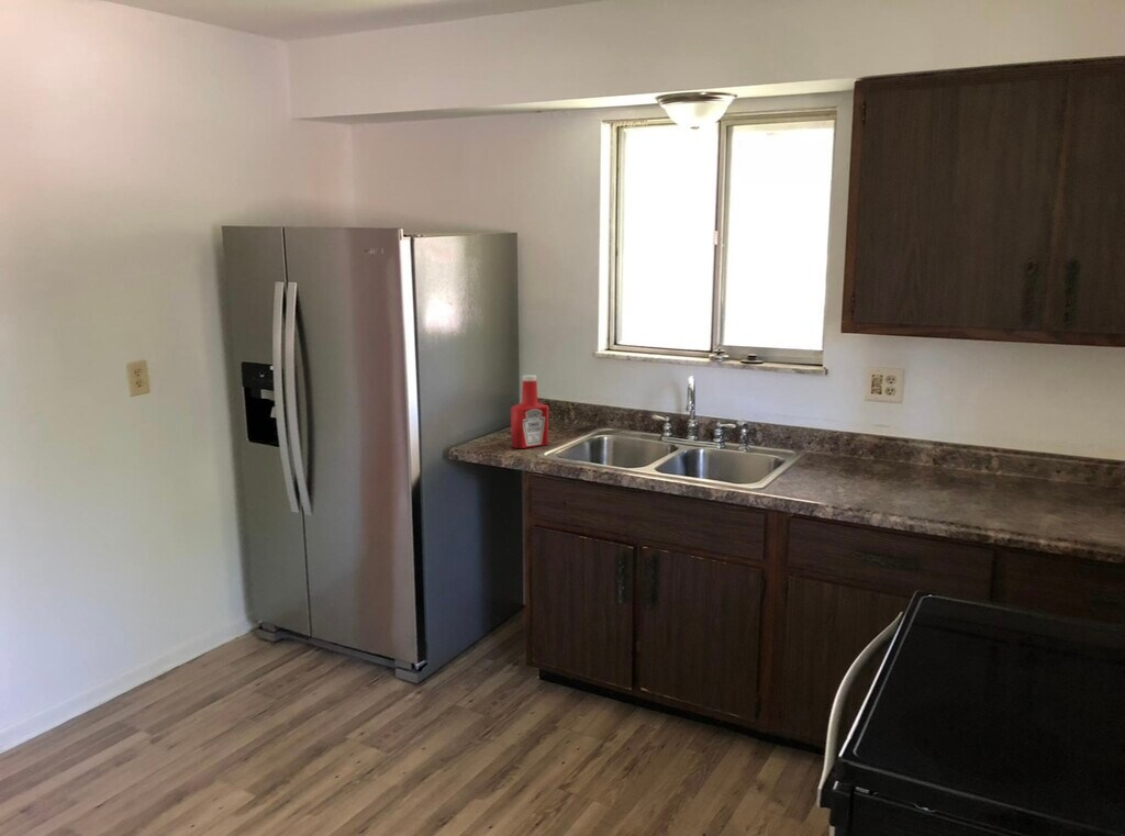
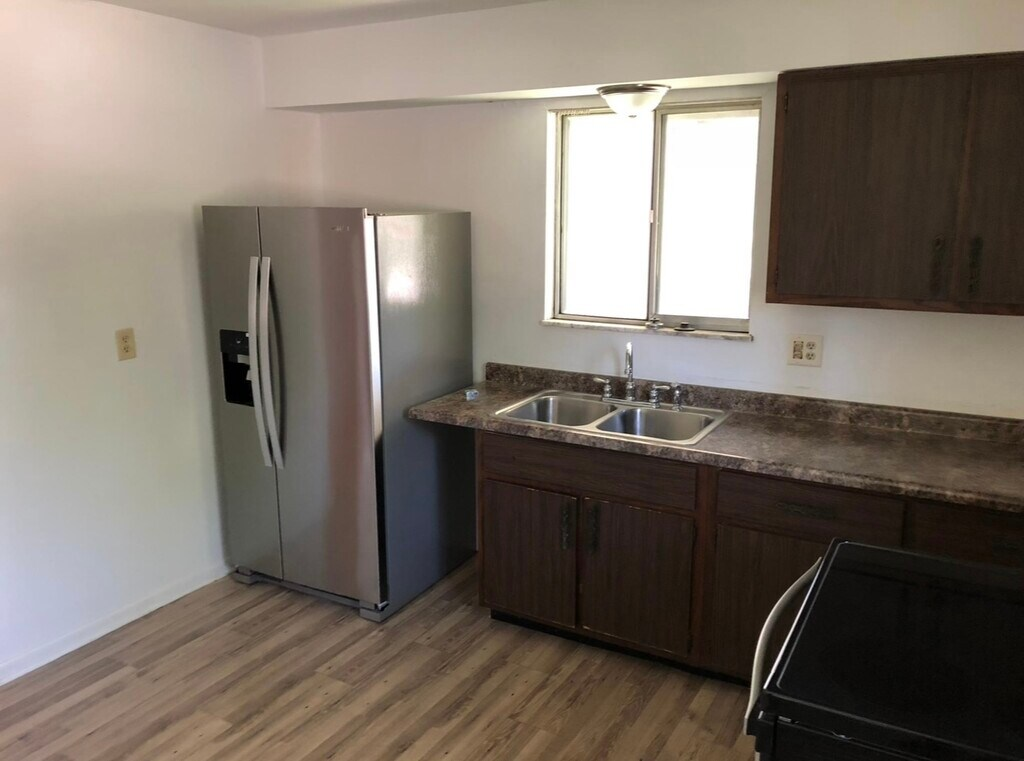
- soap bottle [510,374,549,449]
